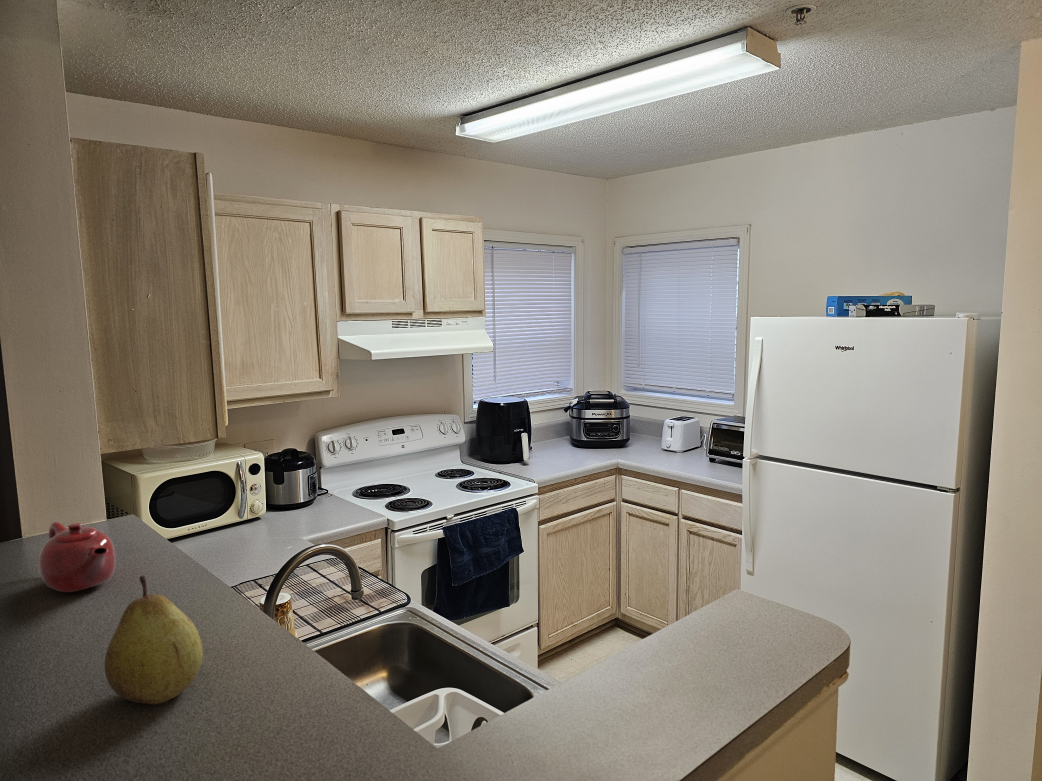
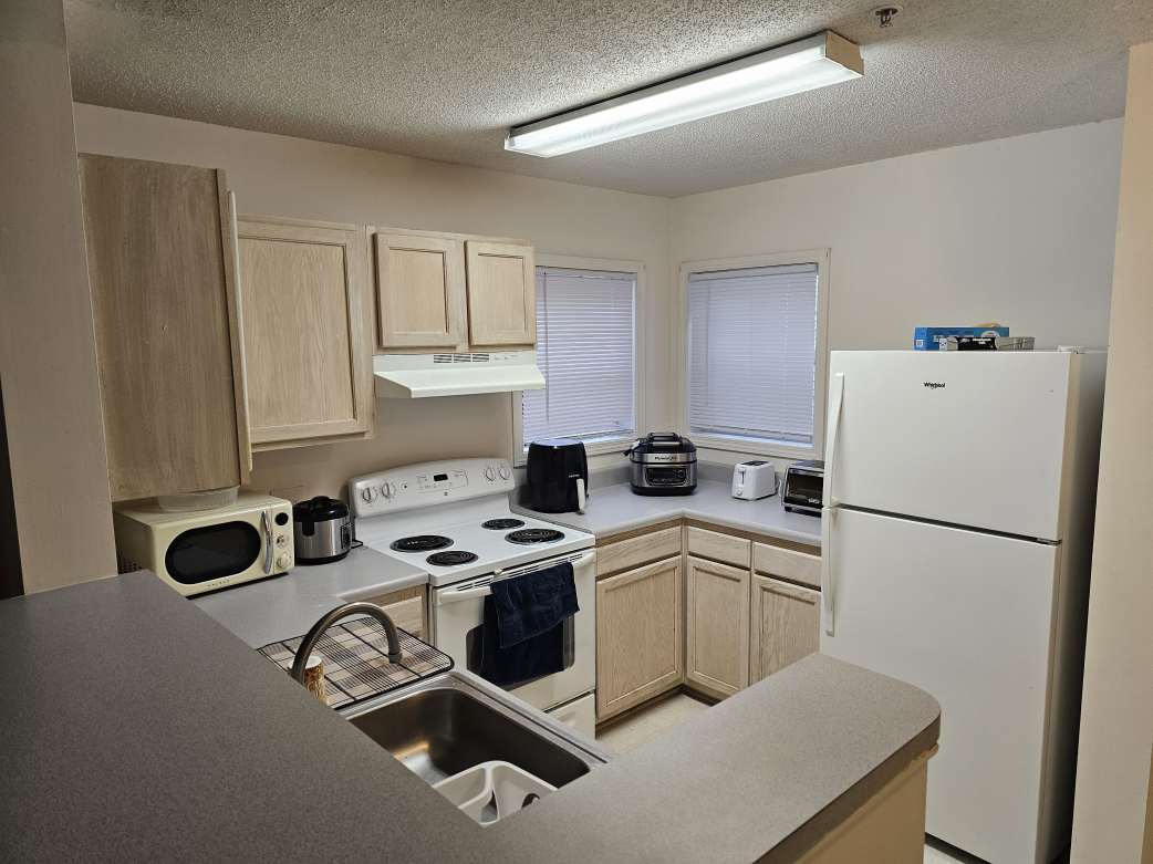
- teapot [38,521,117,593]
- fruit [103,574,204,706]
